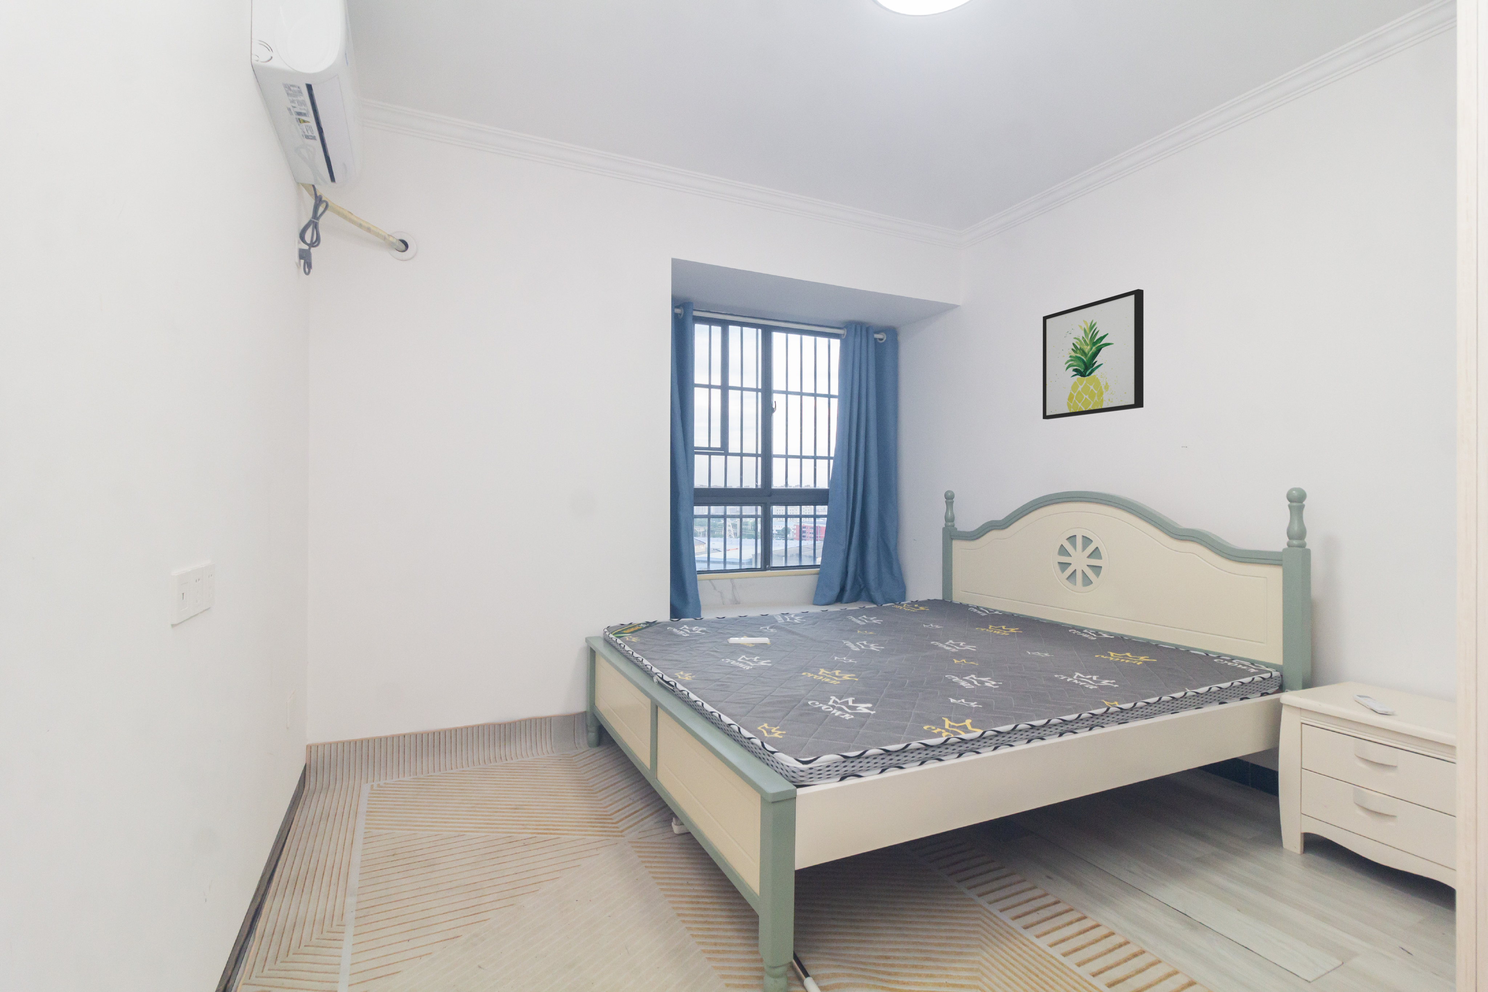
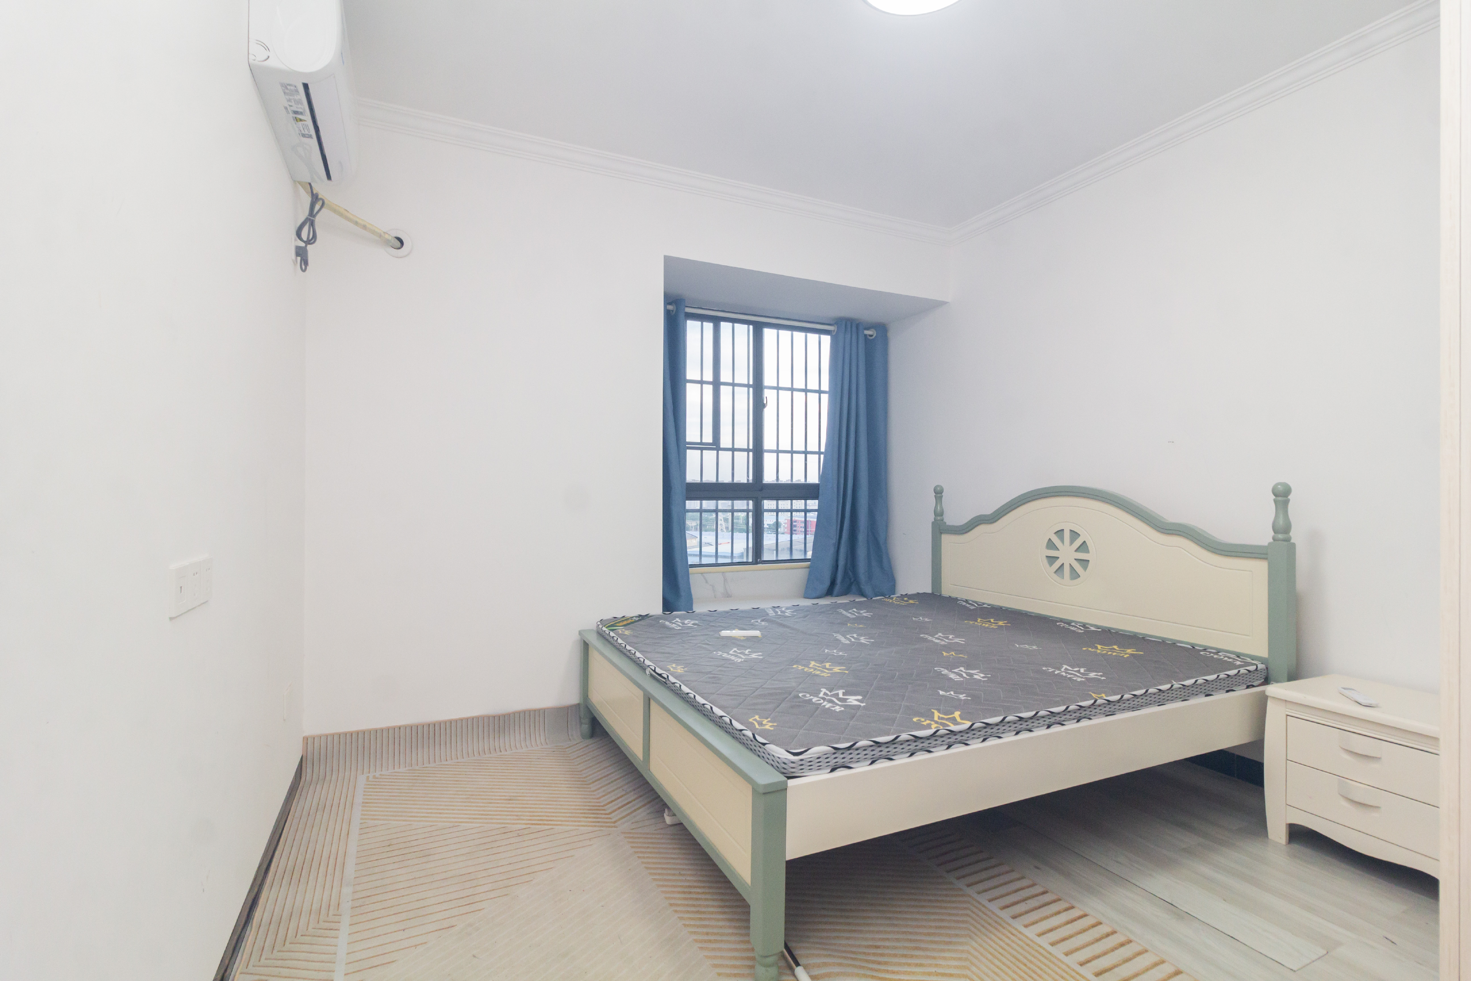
- wall art [1042,289,1144,420]
